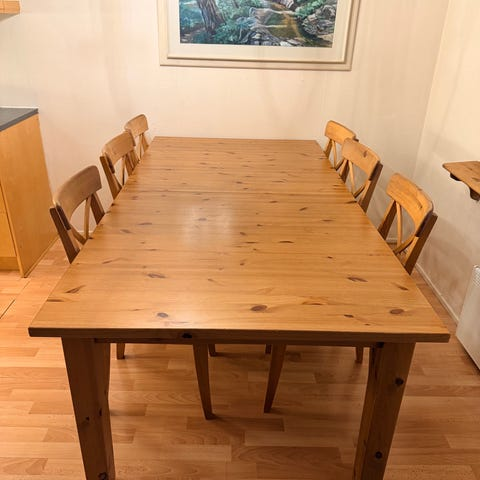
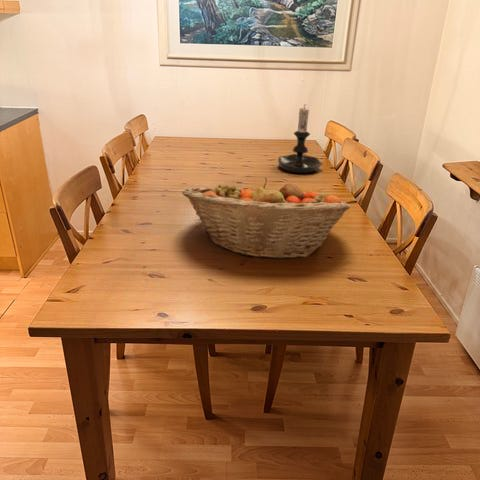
+ fruit basket [181,177,351,260]
+ candle holder [277,103,324,174]
